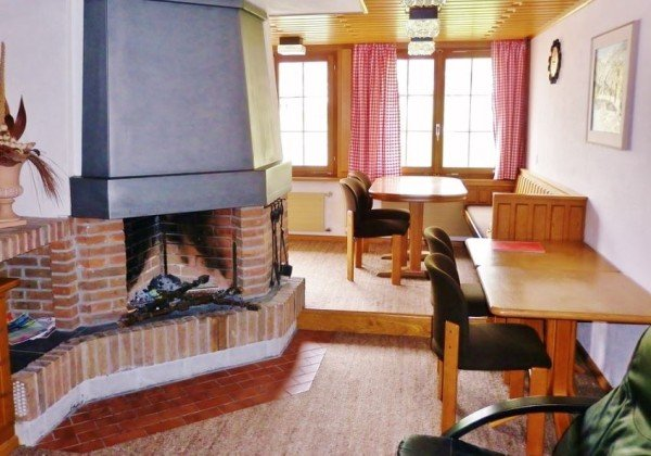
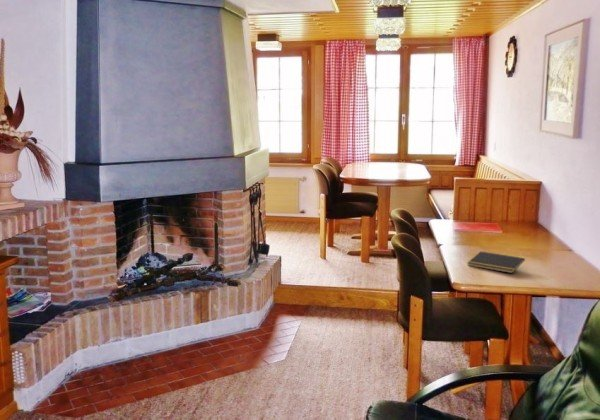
+ notepad [467,251,526,274]
